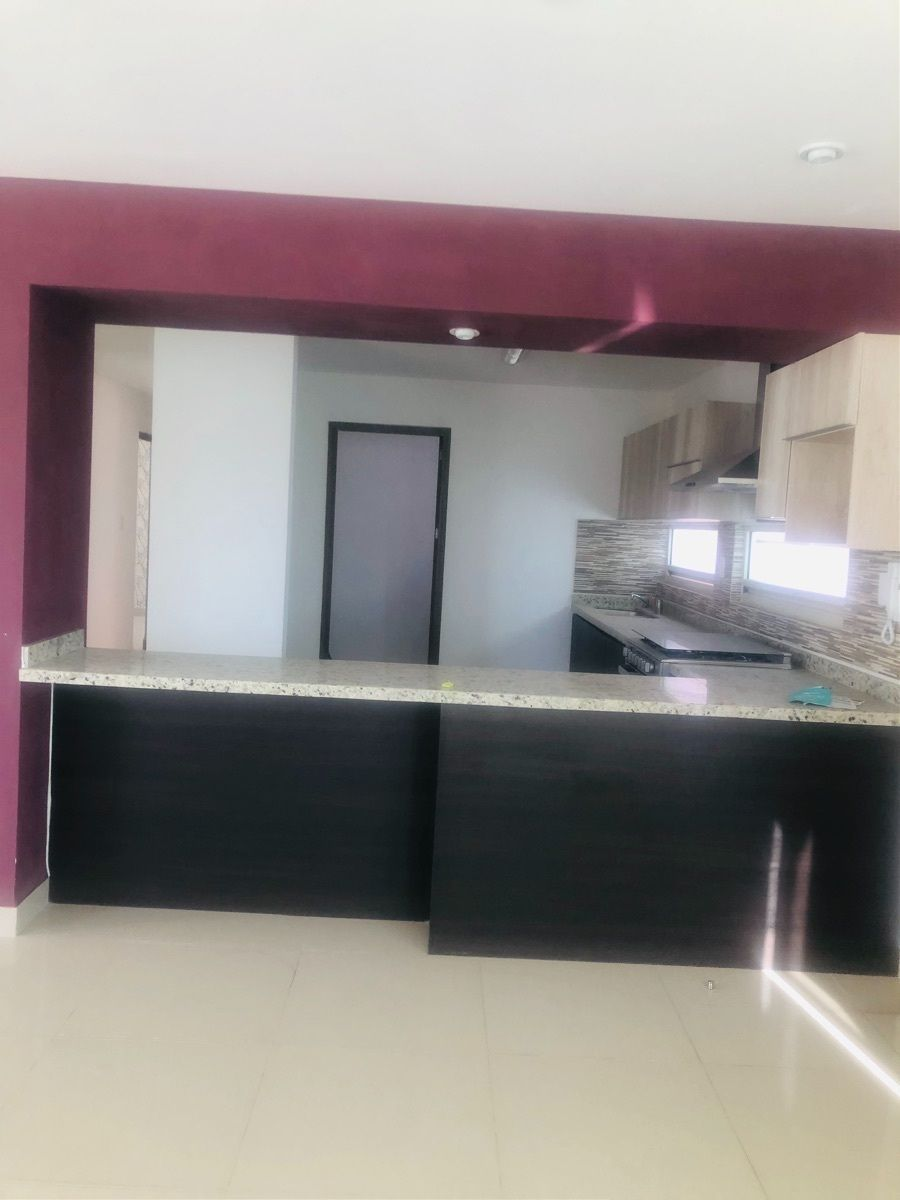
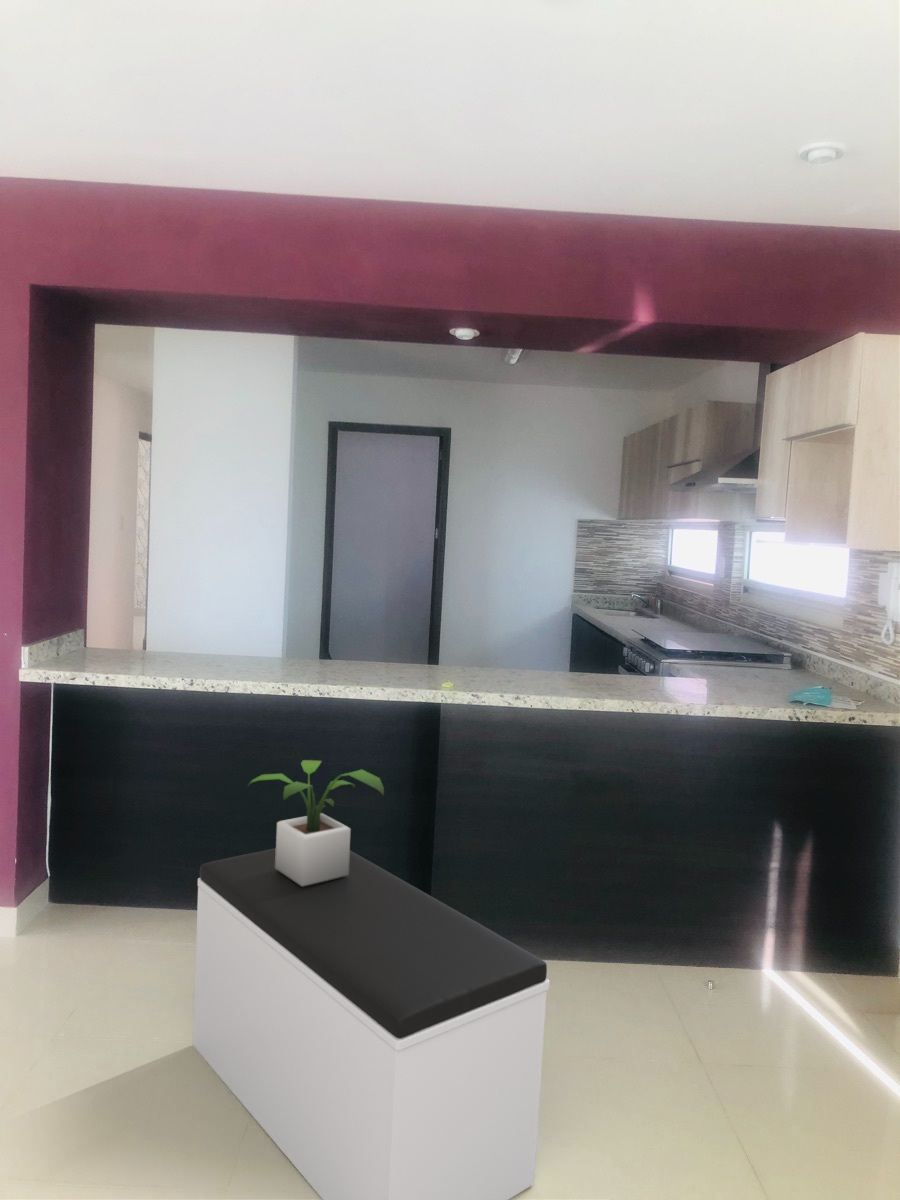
+ potted plant [247,759,385,887]
+ bench [192,847,550,1200]
